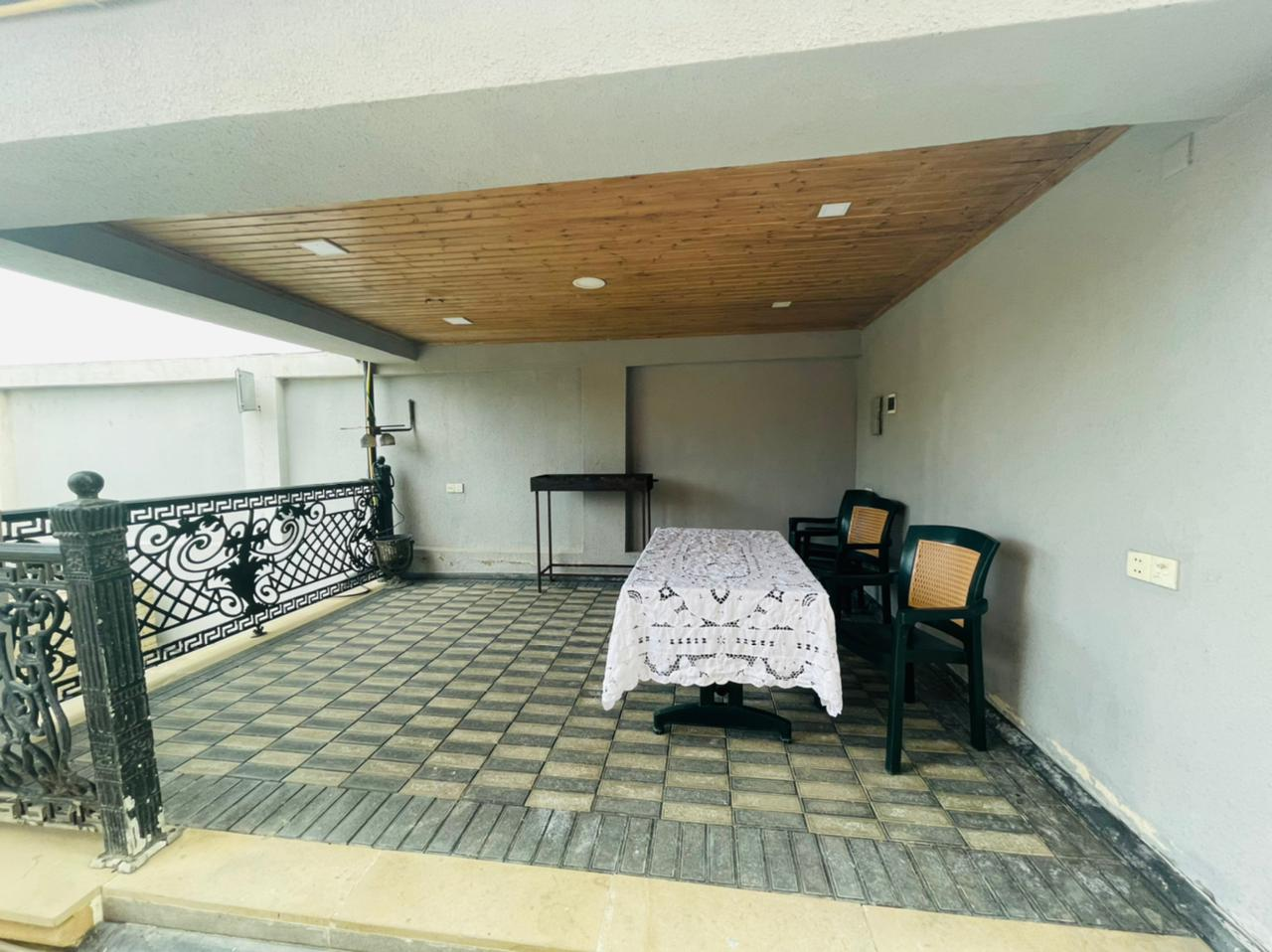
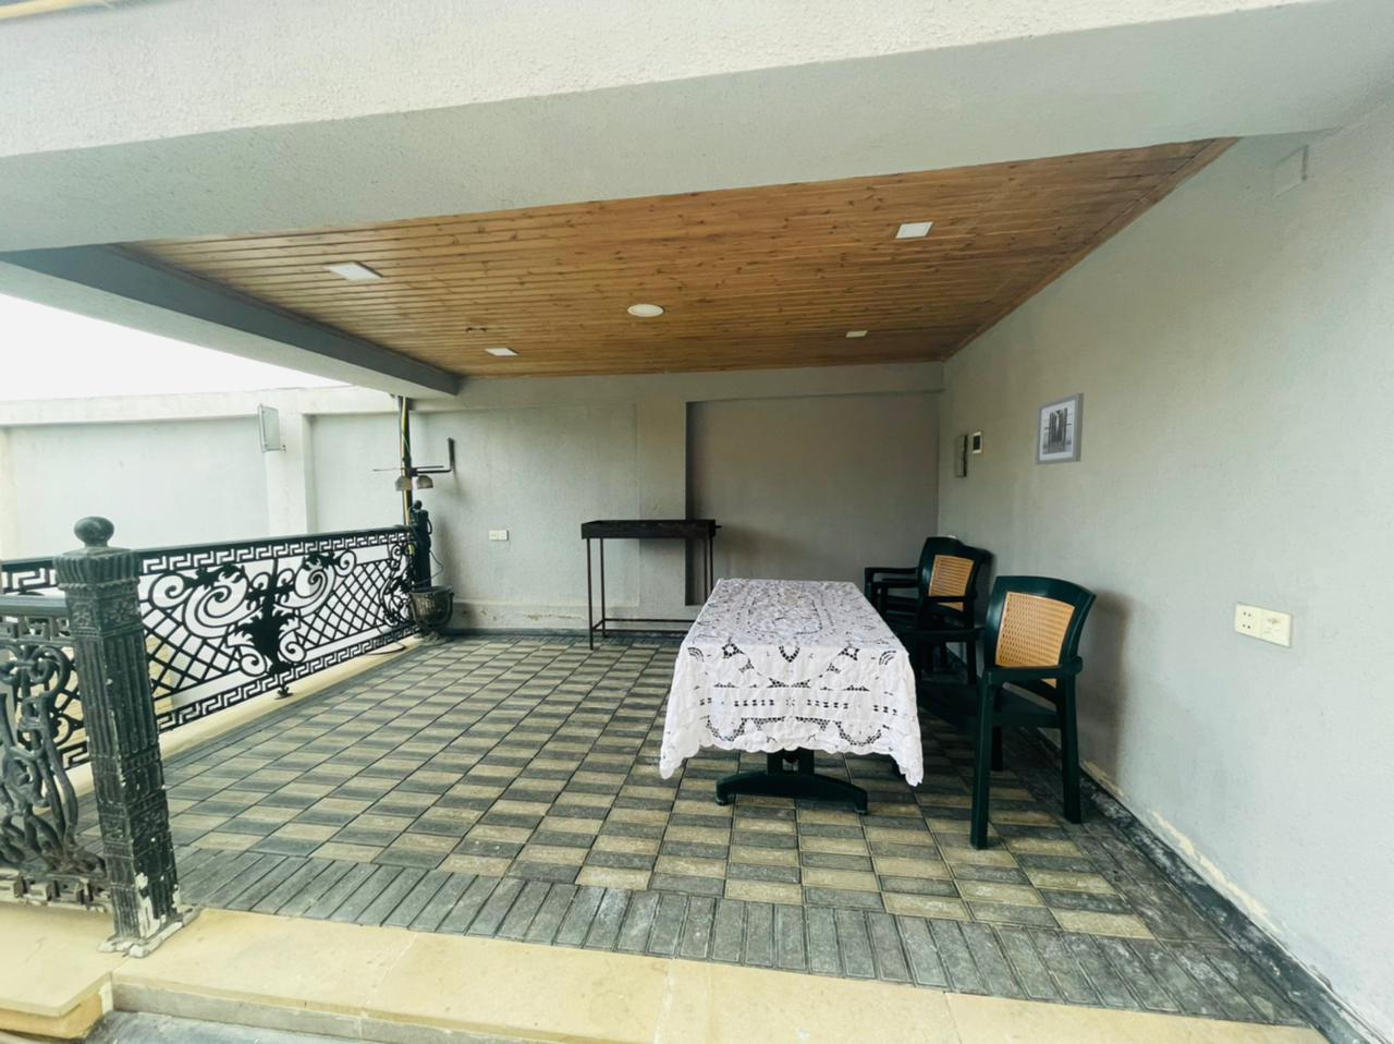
+ wall art [1035,393,1085,466]
